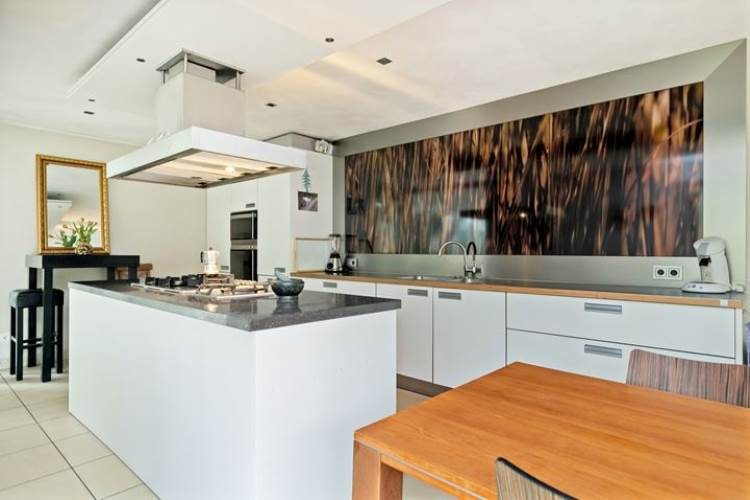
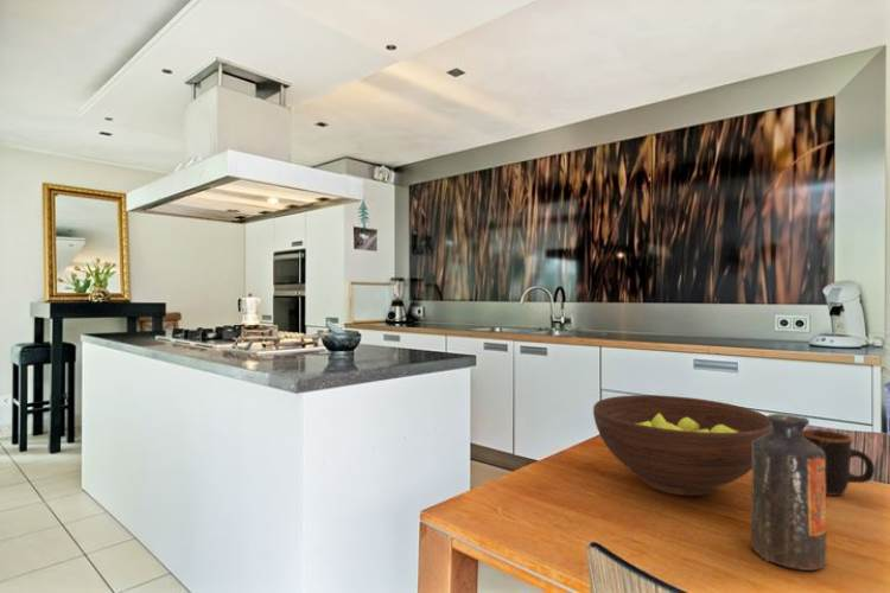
+ bottle [750,413,827,572]
+ fruit bowl [592,394,771,497]
+ mug [802,428,876,497]
